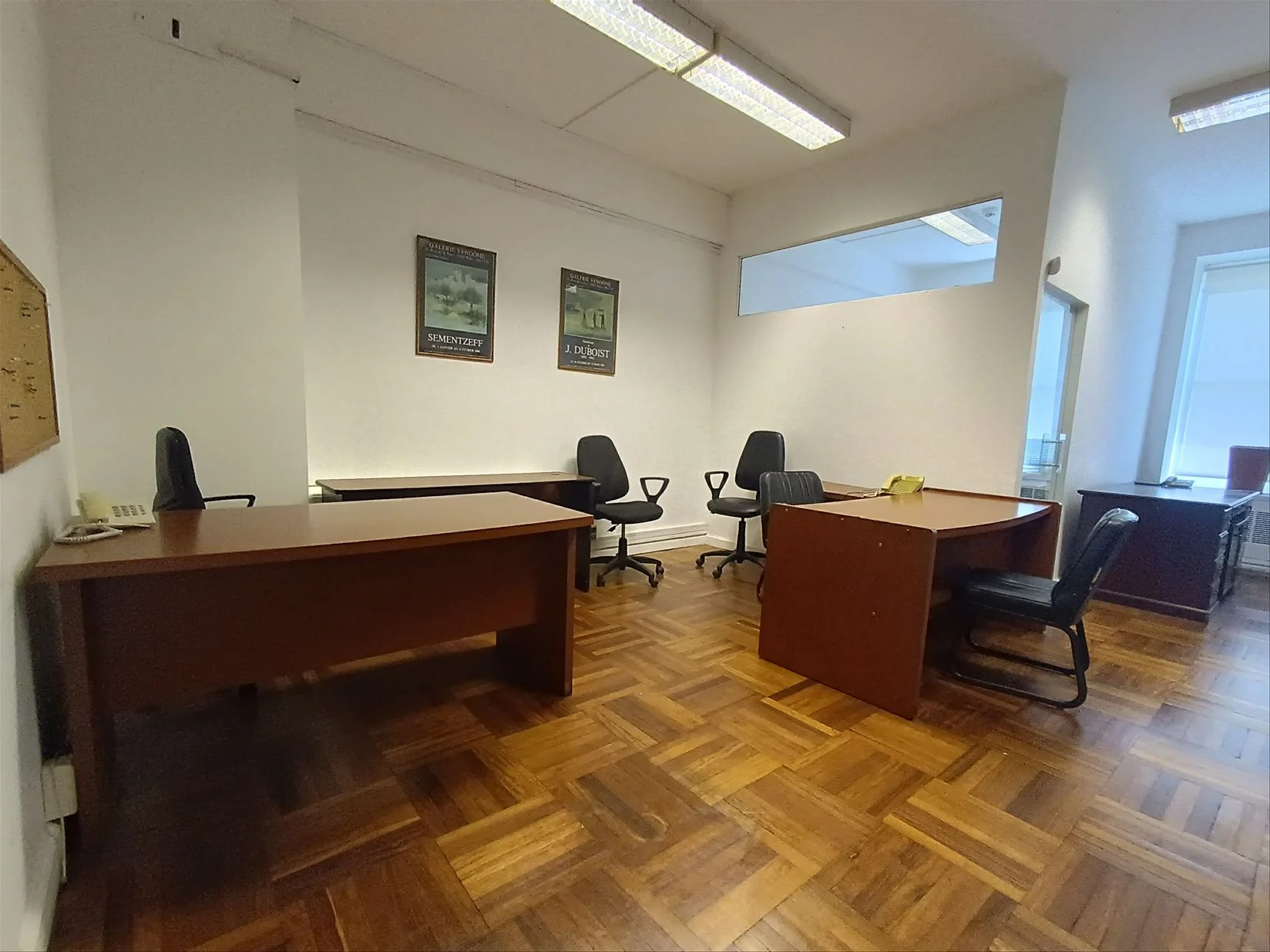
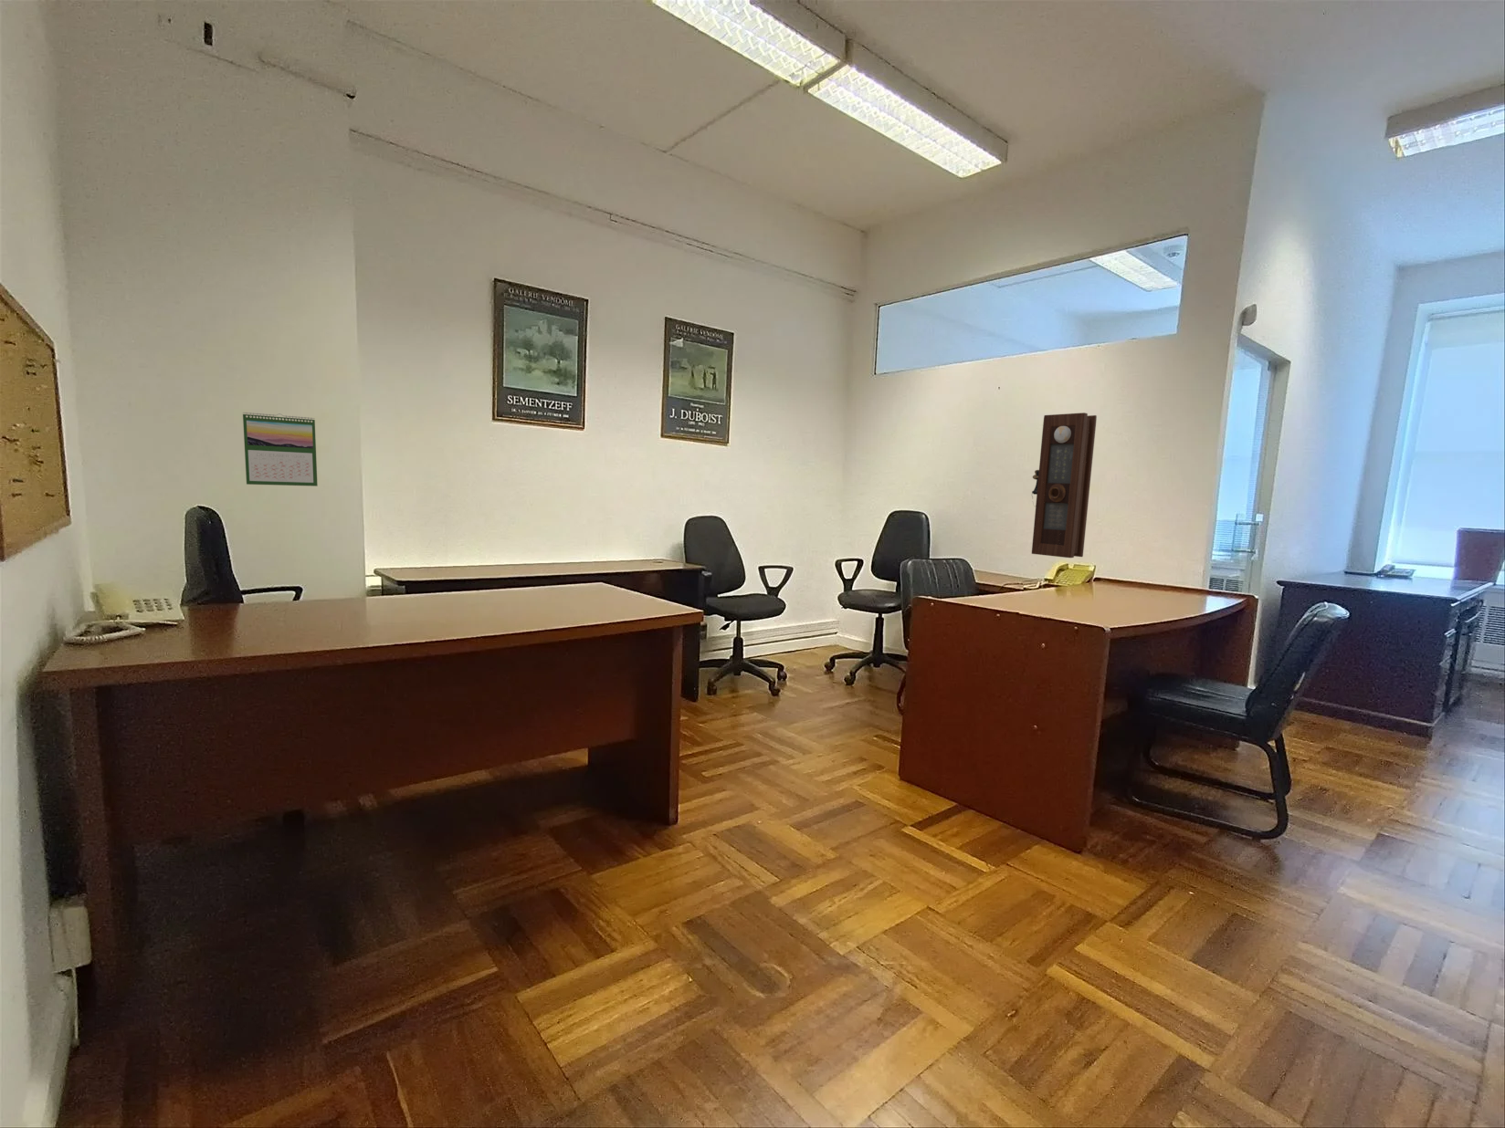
+ pendulum clock [1031,411,1097,558]
+ calendar [242,411,319,487]
